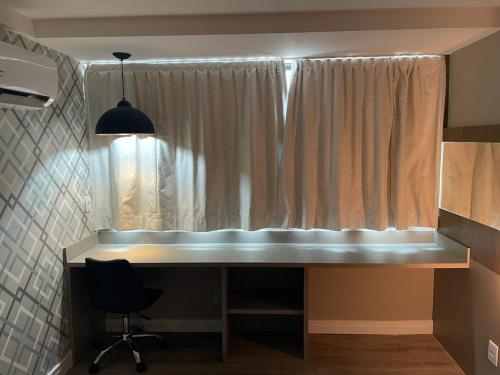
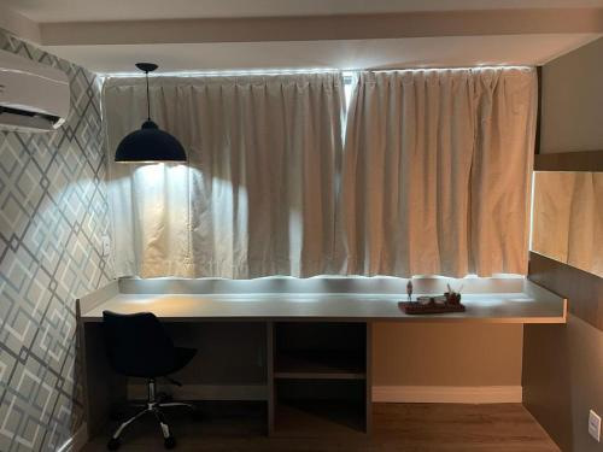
+ desk organizer [397,280,467,315]
